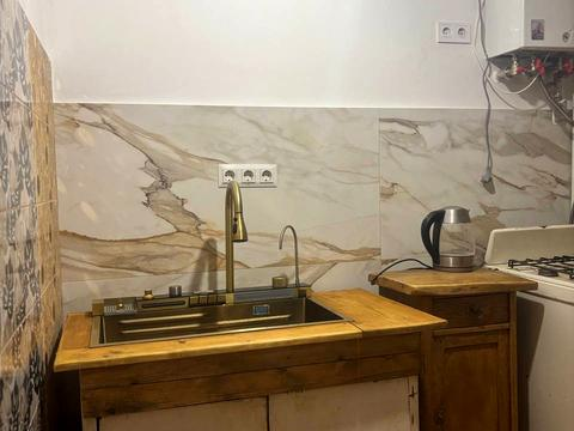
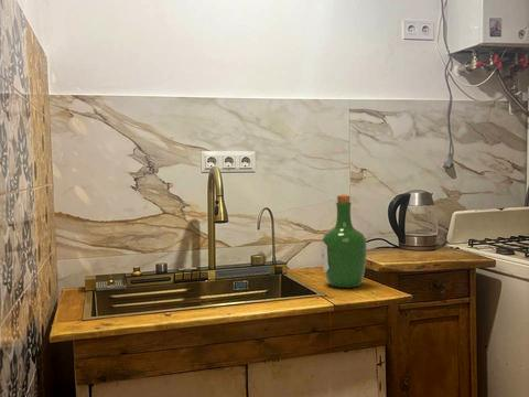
+ wine bottle [321,193,367,289]
